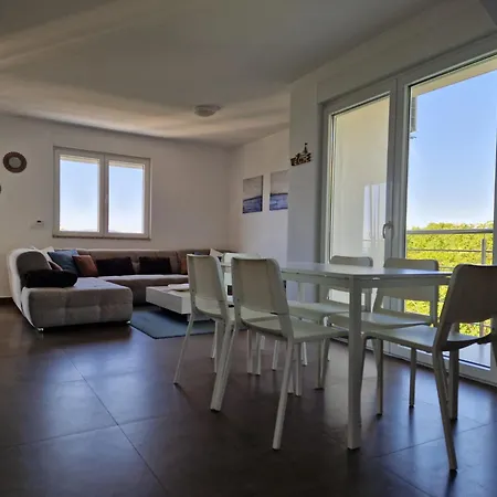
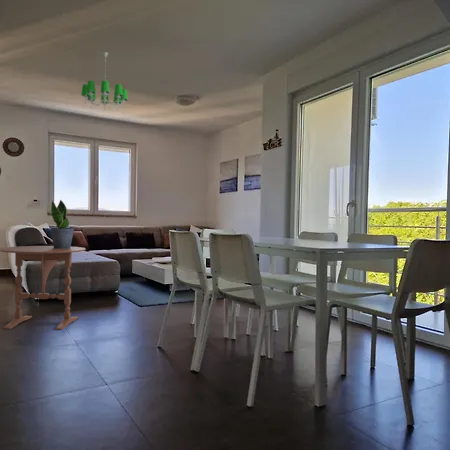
+ table [0,245,87,331]
+ chandelier [80,51,129,111]
+ potted plant [50,199,75,249]
